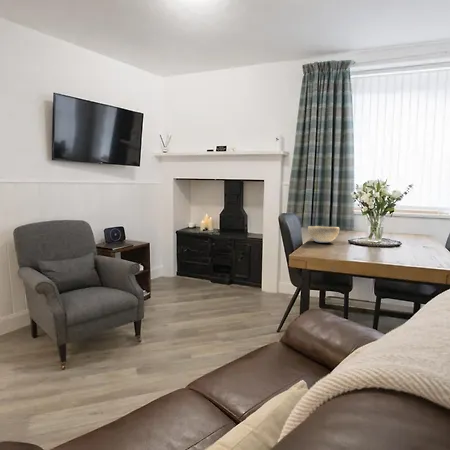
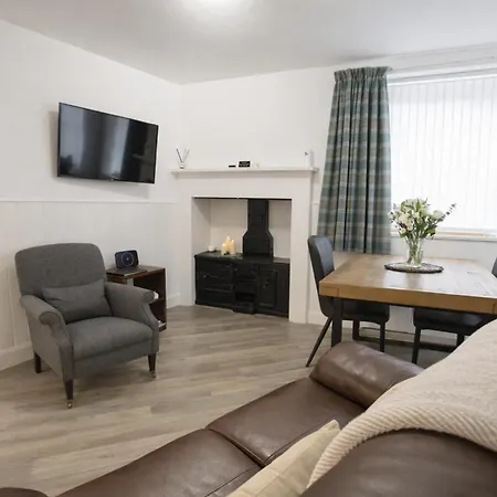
- decorative bowl [307,225,340,244]
